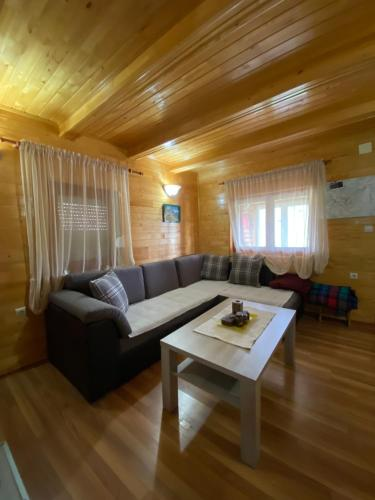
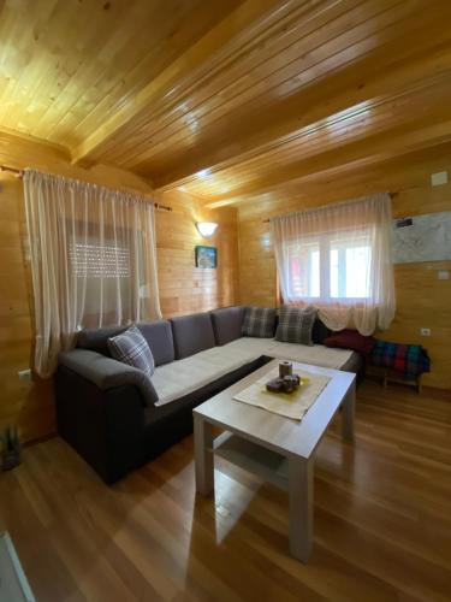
+ potted plant [0,420,23,471]
